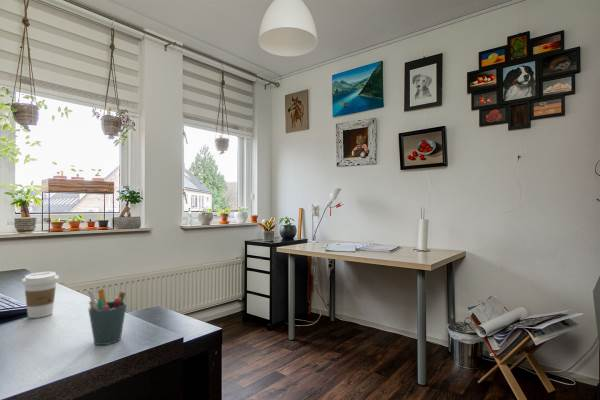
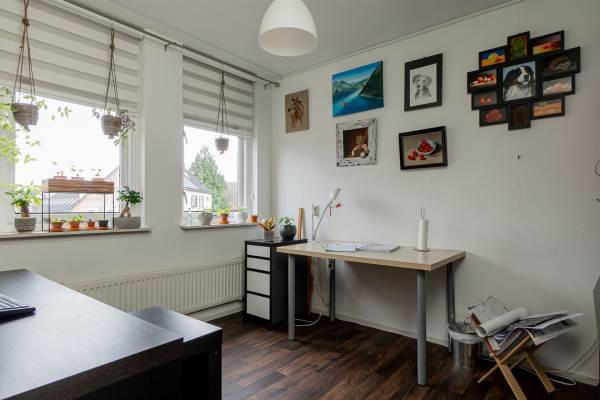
- coffee cup [20,271,60,319]
- pen holder [87,288,128,346]
